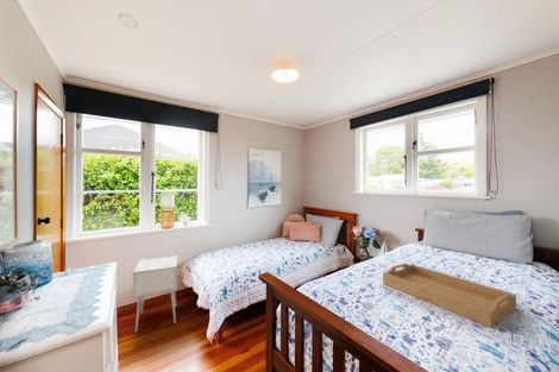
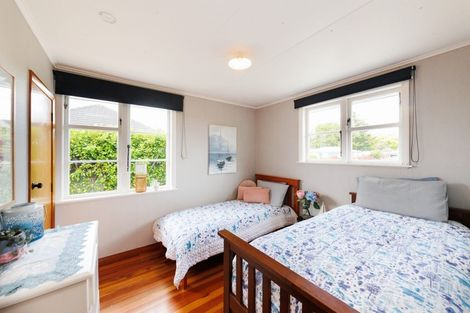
- nightstand [132,254,181,333]
- serving tray [382,263,517,329]
